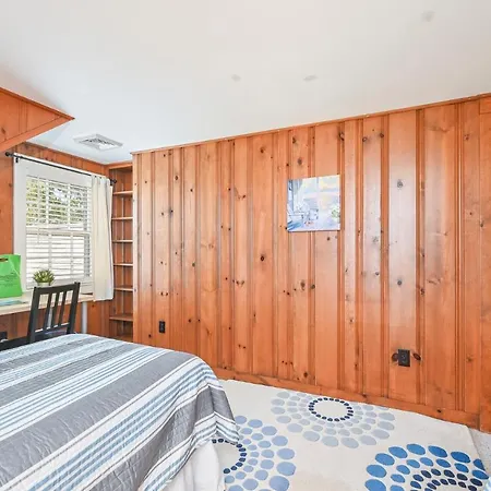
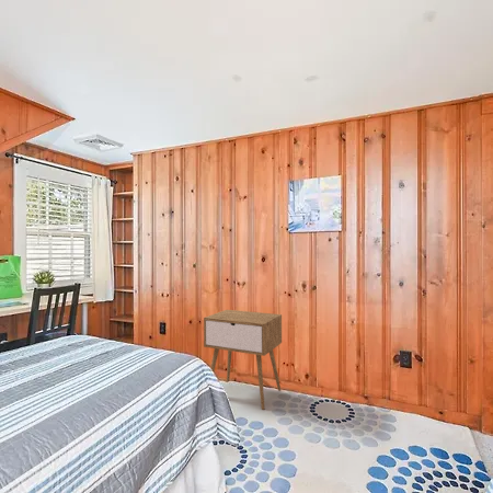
+ nightstand [203,309,283,411]
